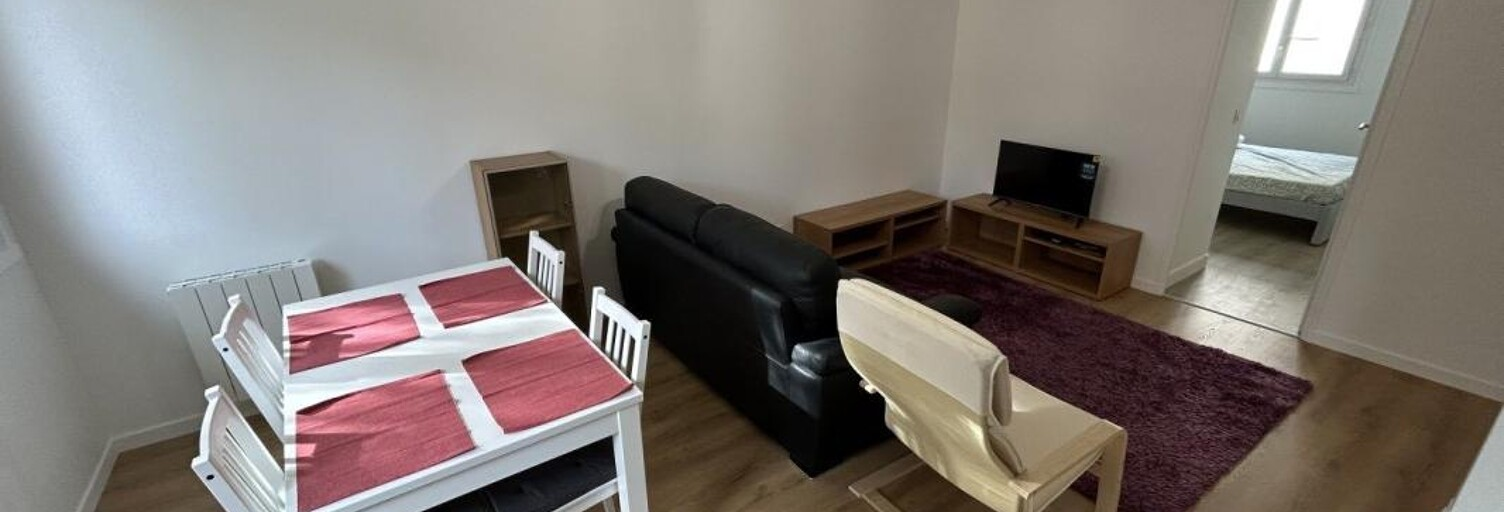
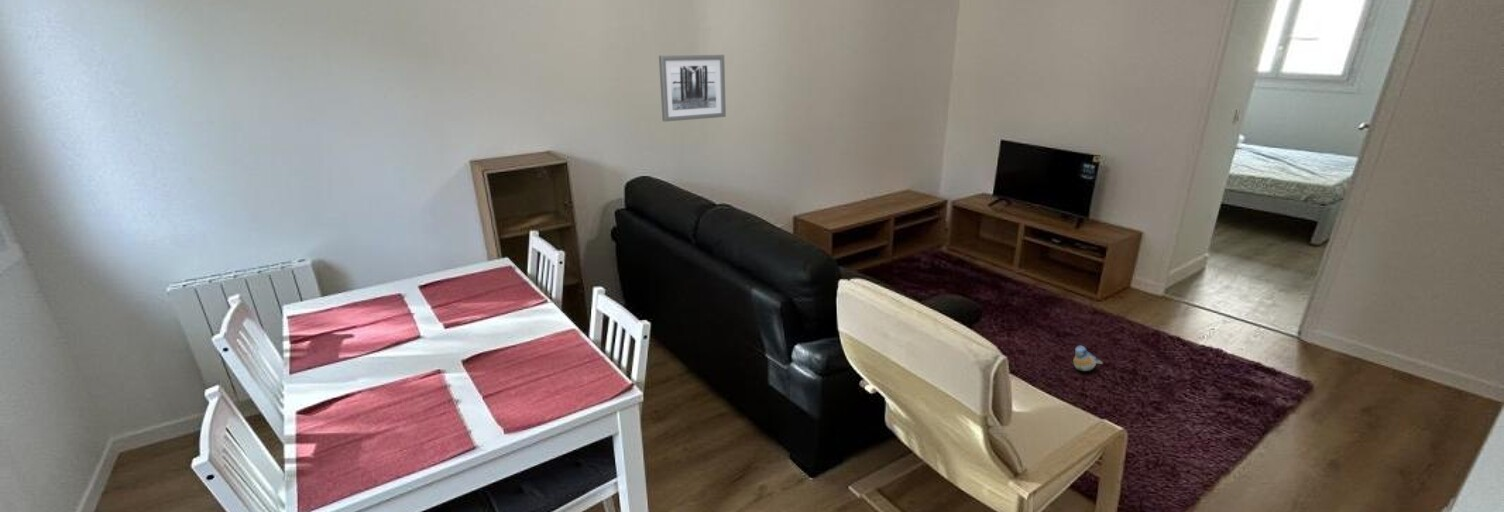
+ wall art [658,54,727,123]
+ plush toy [1072,345,1104,372]
